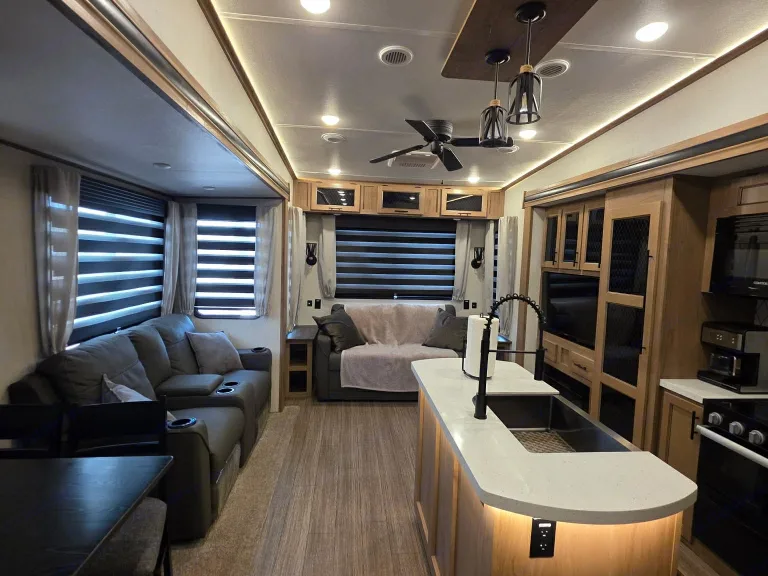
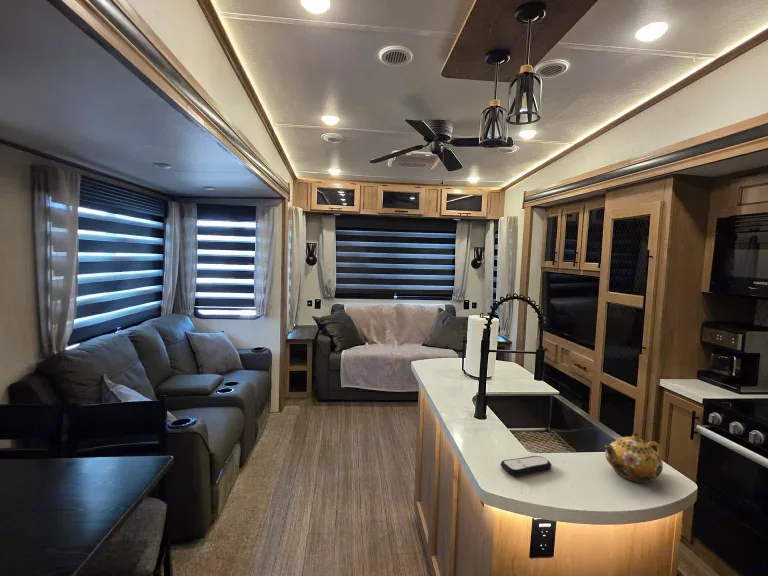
+ teapot [604,432,664,484]
+ remote control [499,455,552,477]
